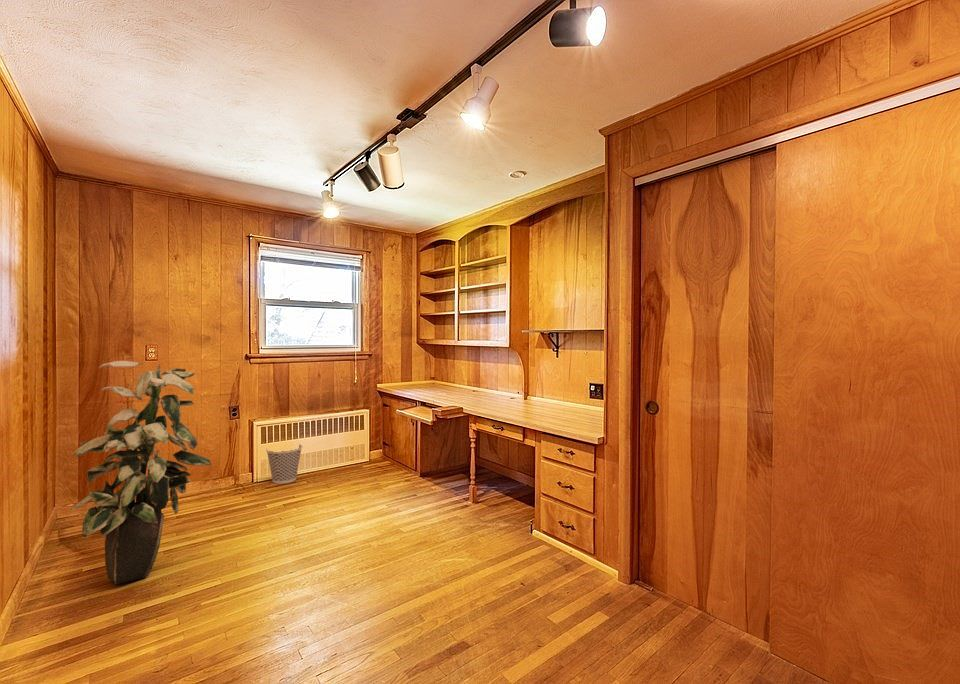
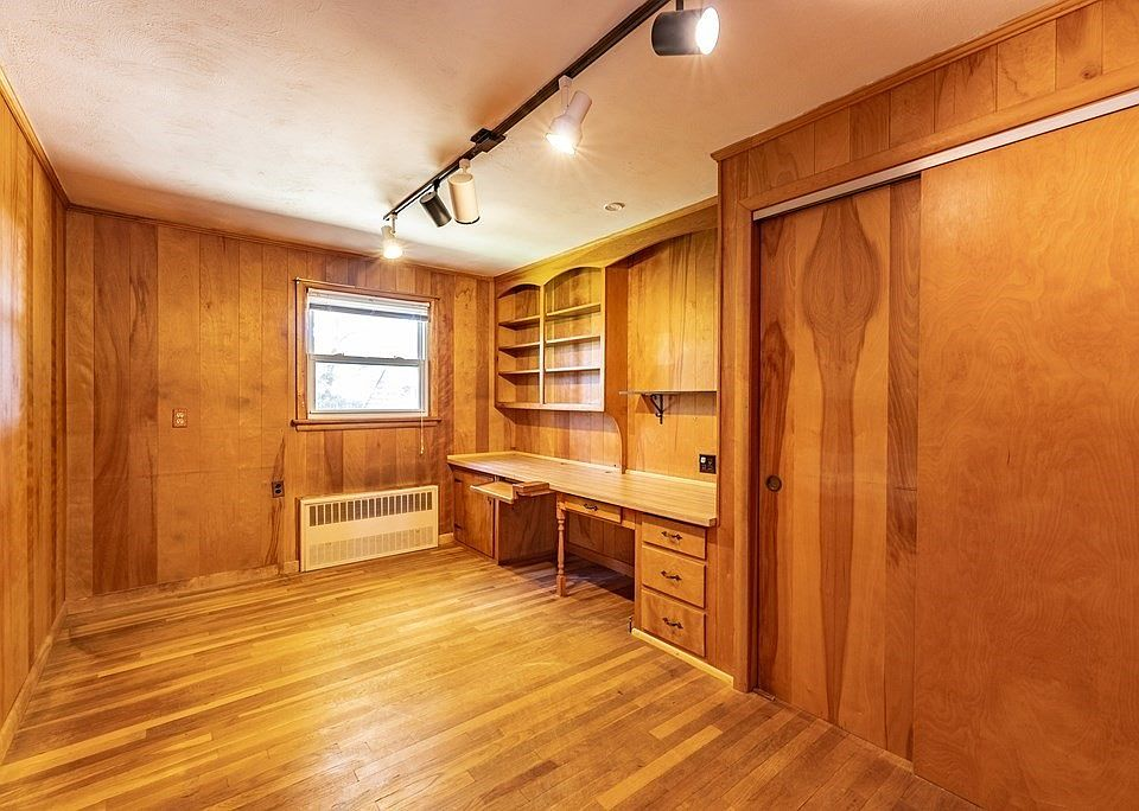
- wastebasket [265,443,303,485]
- indoor plant [71,360,212,585]
